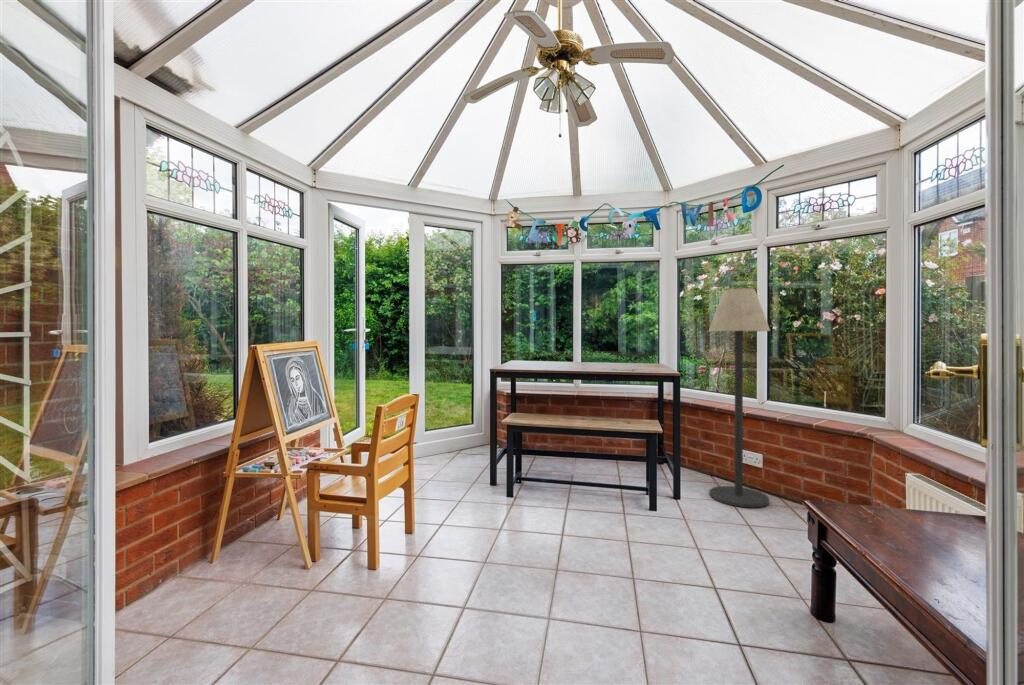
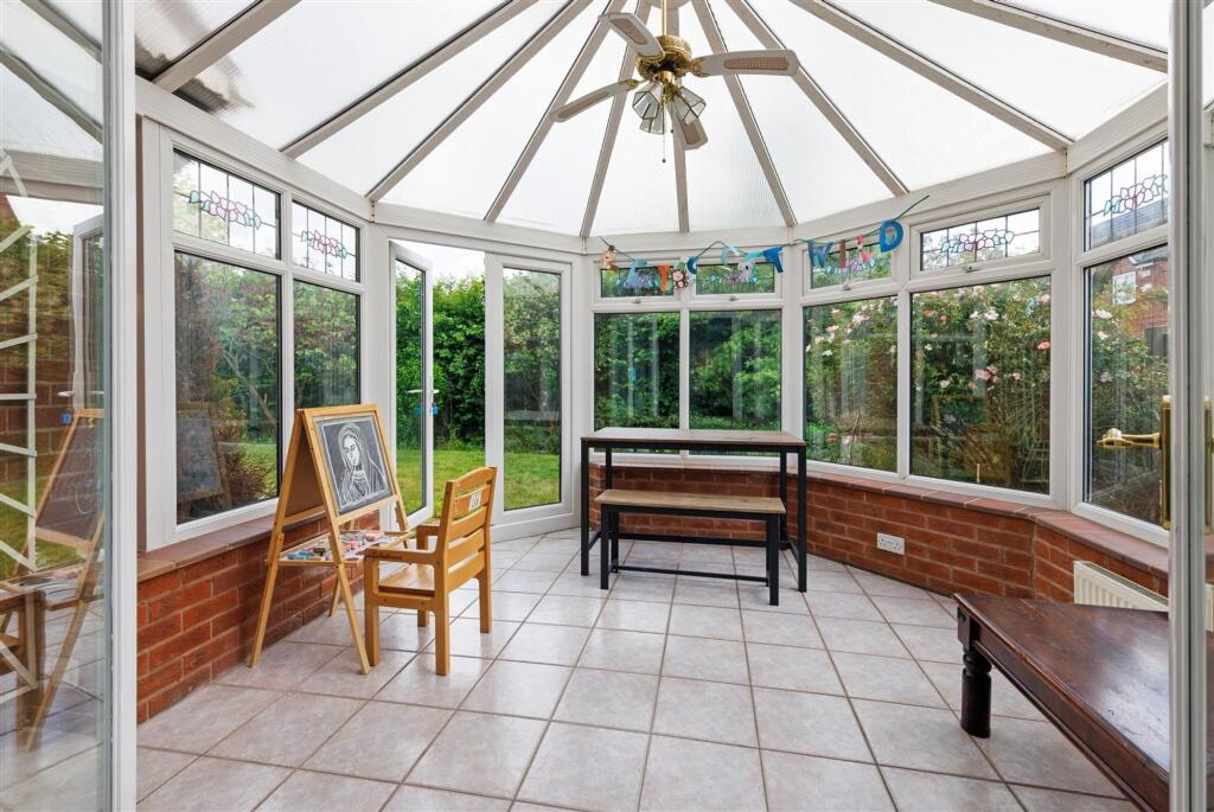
- floor lamp [708,287,771,509]
